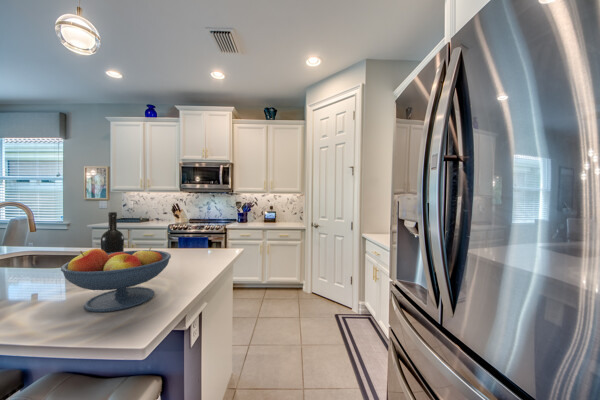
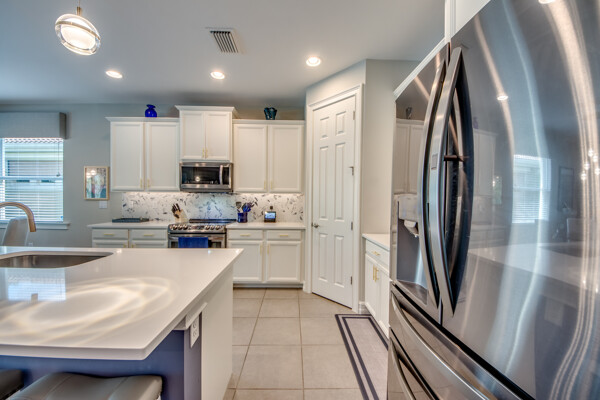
- wine bottle [100,211,125,253]
- fruit bowl [60,246,172,313]
